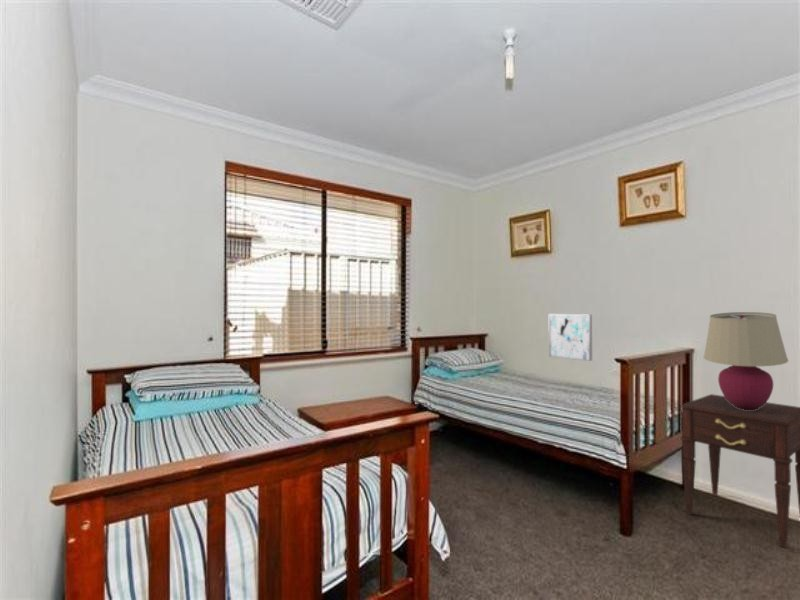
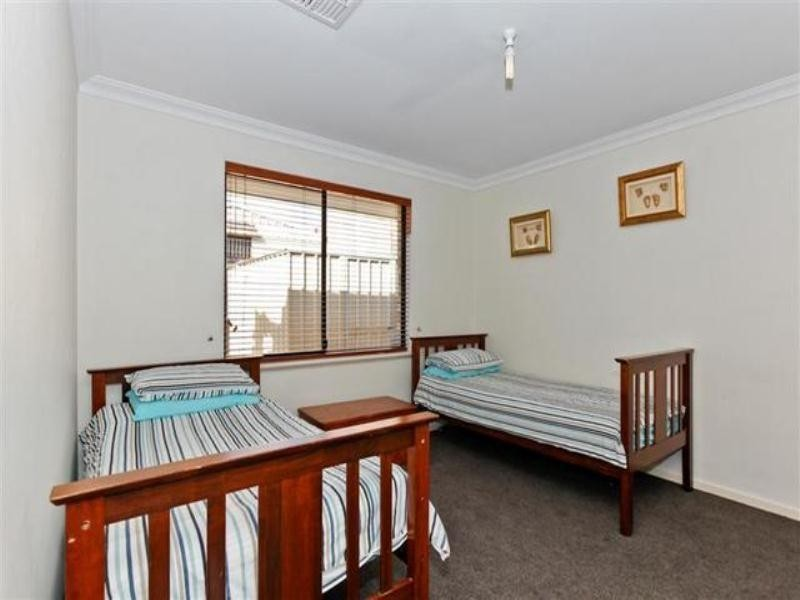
- nightstand [679,393,800,549]
- wall art [548,313,593,362]
- table lamp [703,311,789,410]
